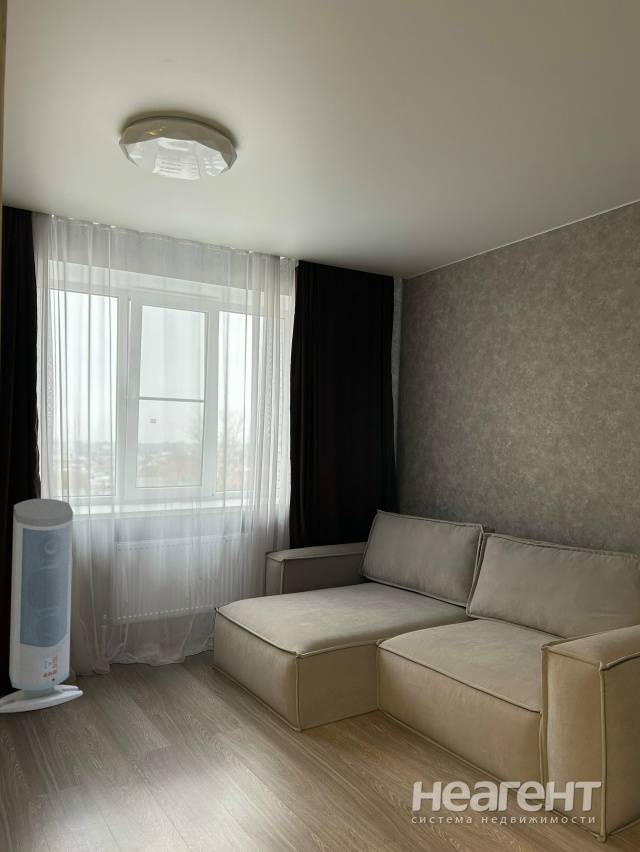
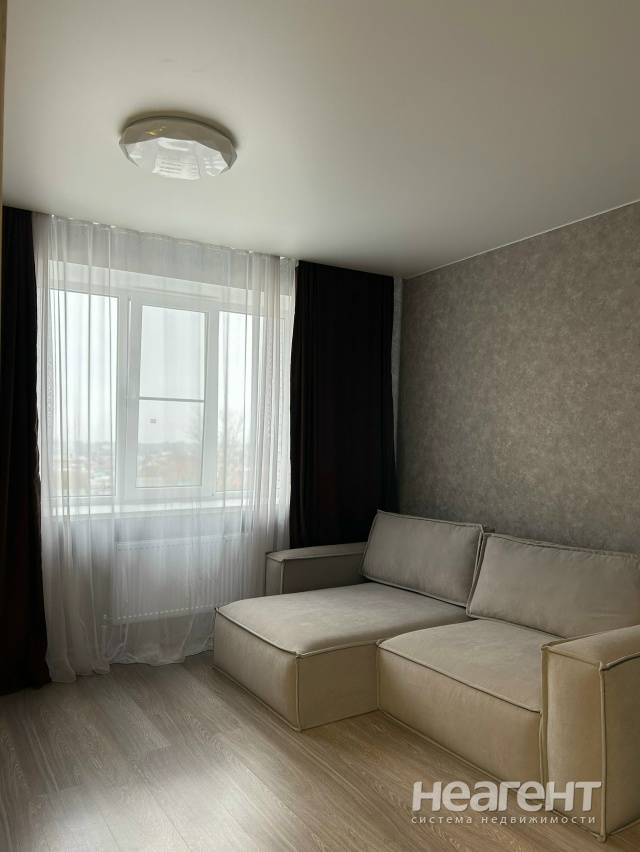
- air purifier [0,498,84,714]
